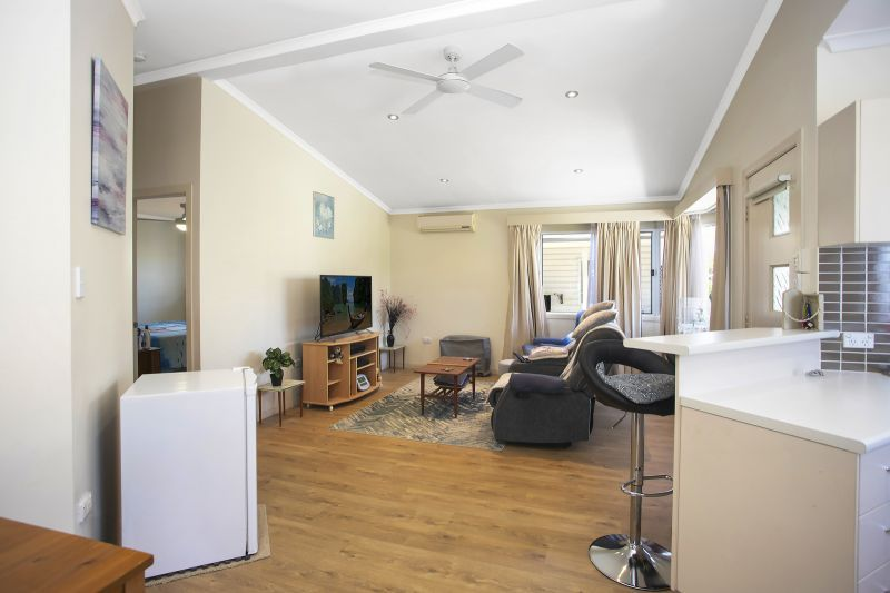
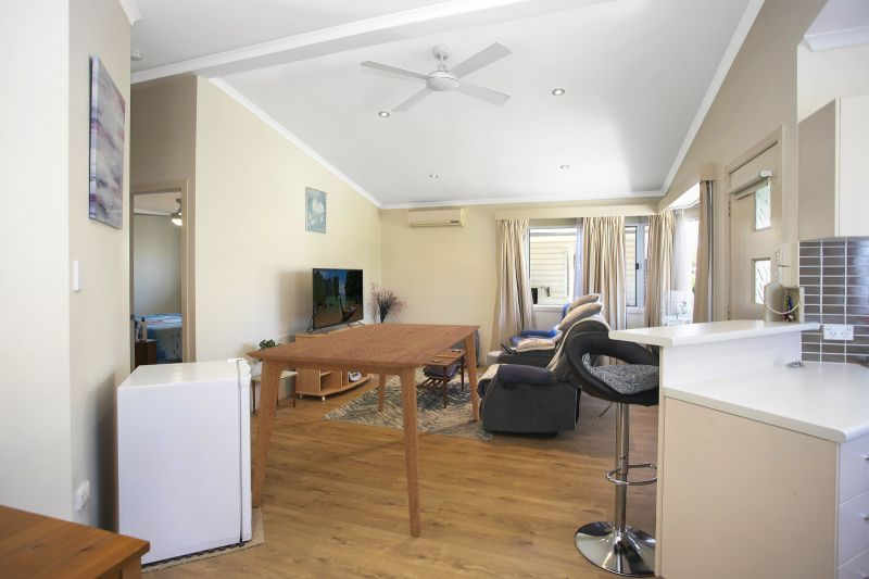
+ dining table [245,322,482,538]
